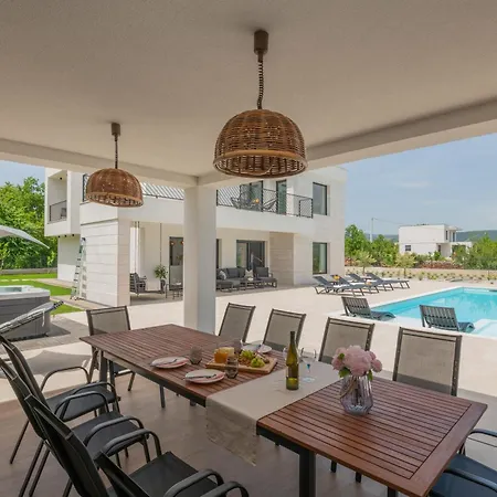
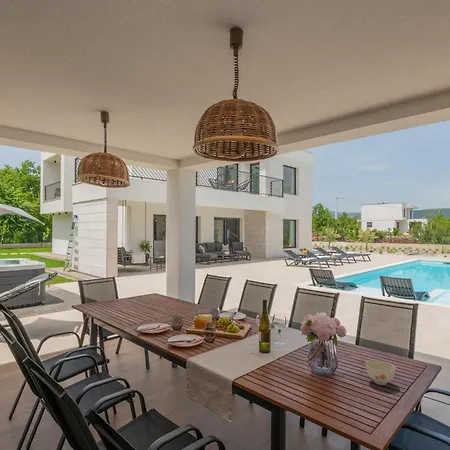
+ bowl [365,359,397,386]
